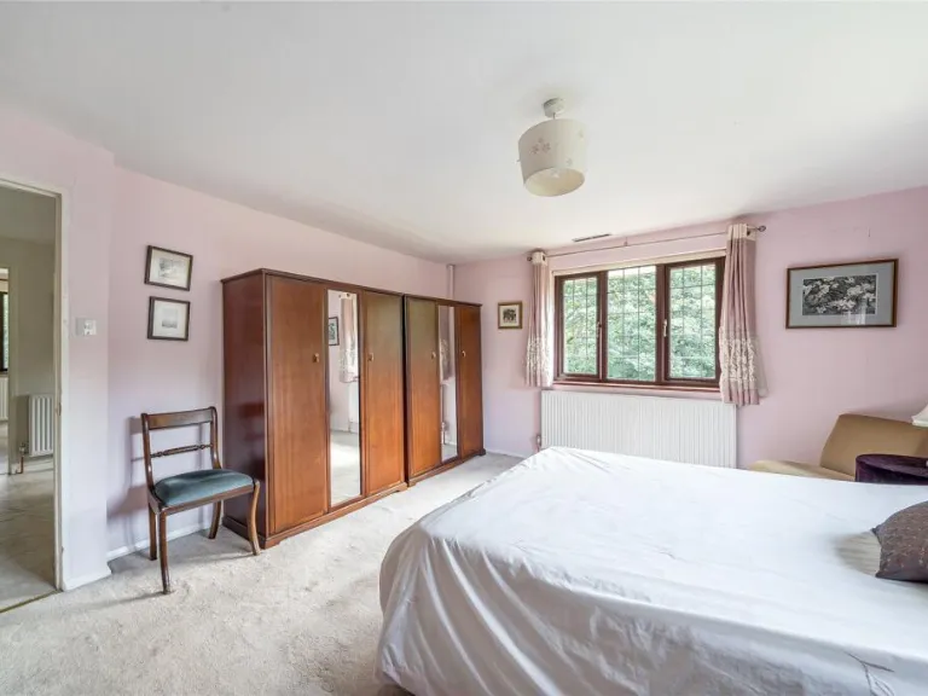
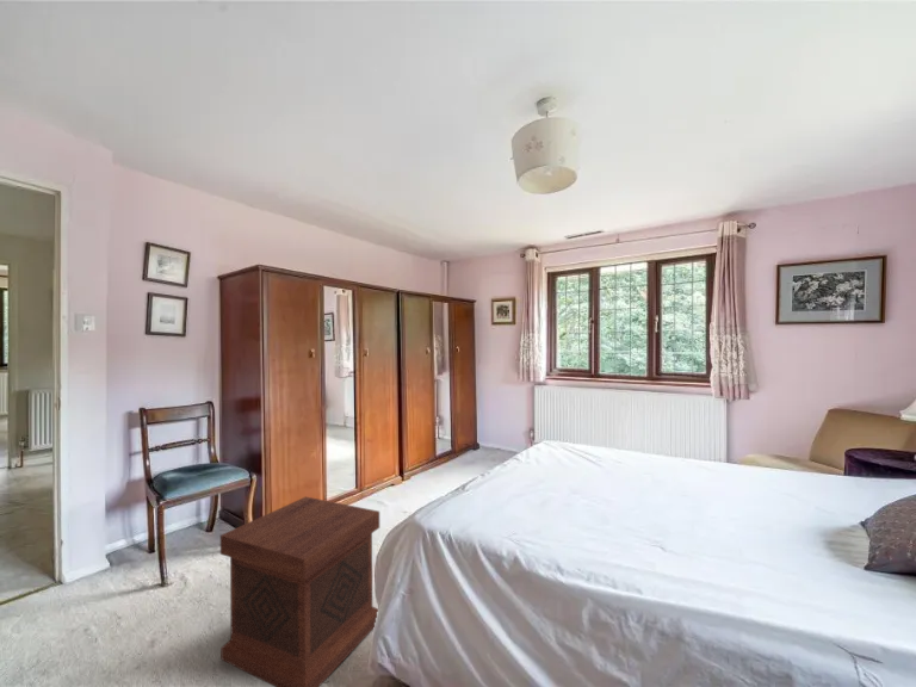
+ side table [219,496,380,687]
